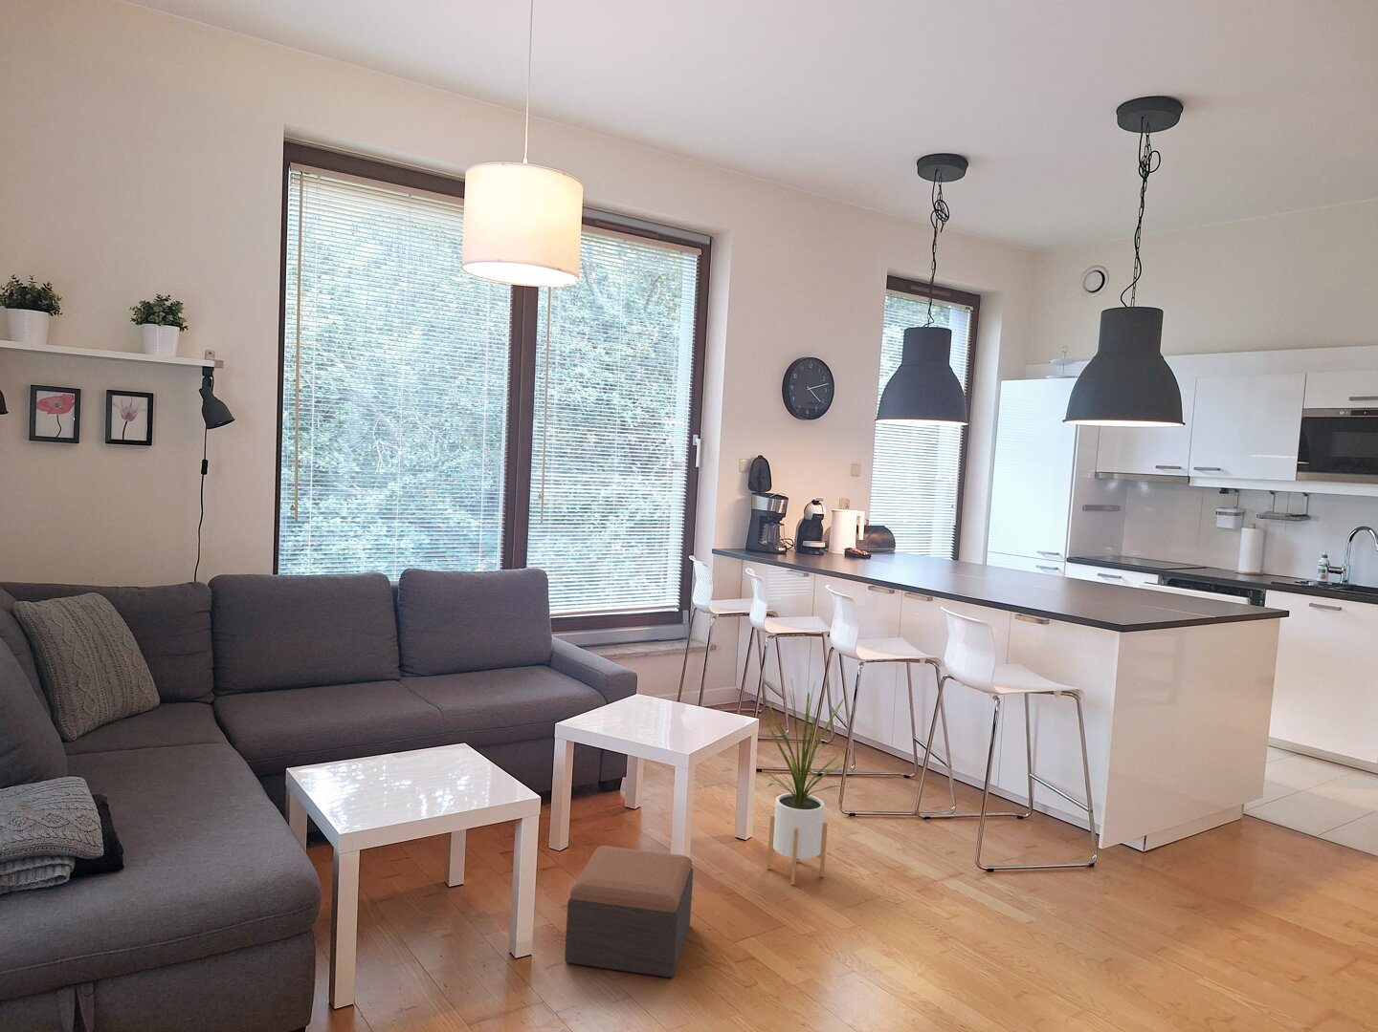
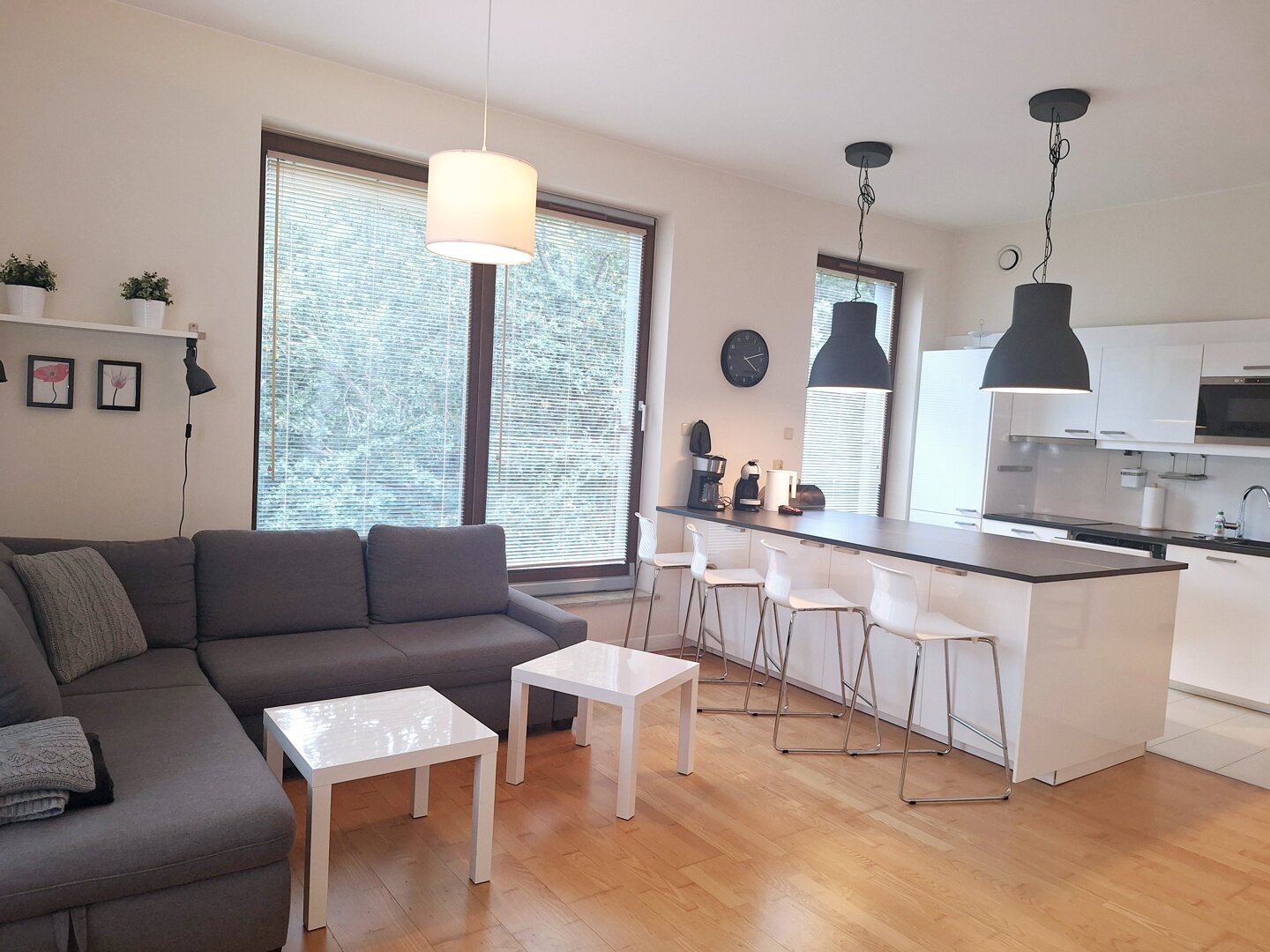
- footstool [563,844,693,979]
- house plant [754,680,857,886]
